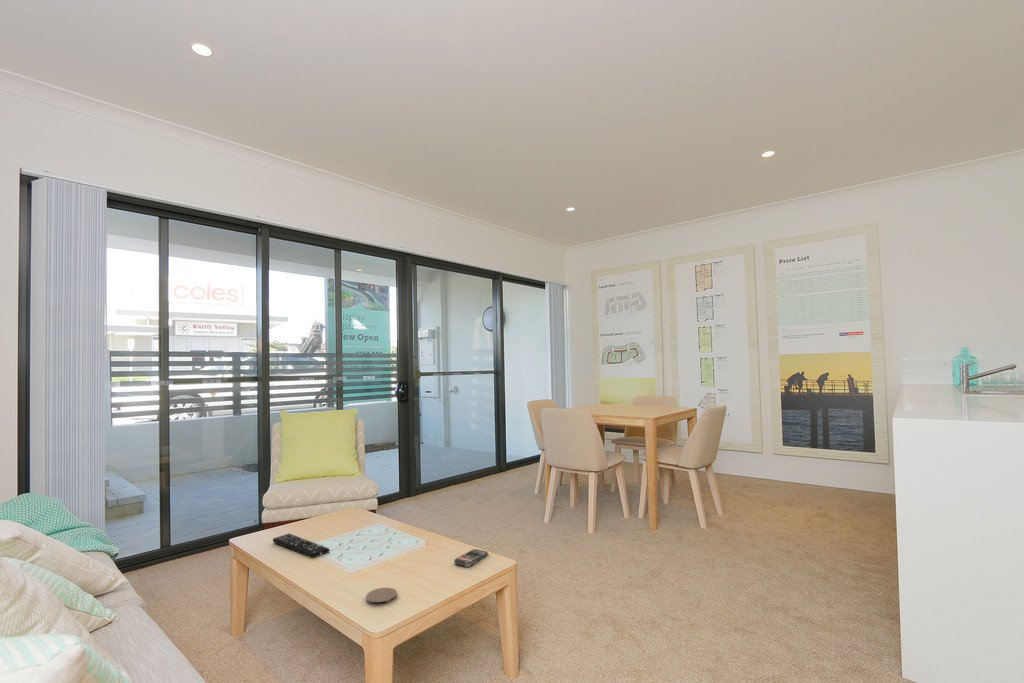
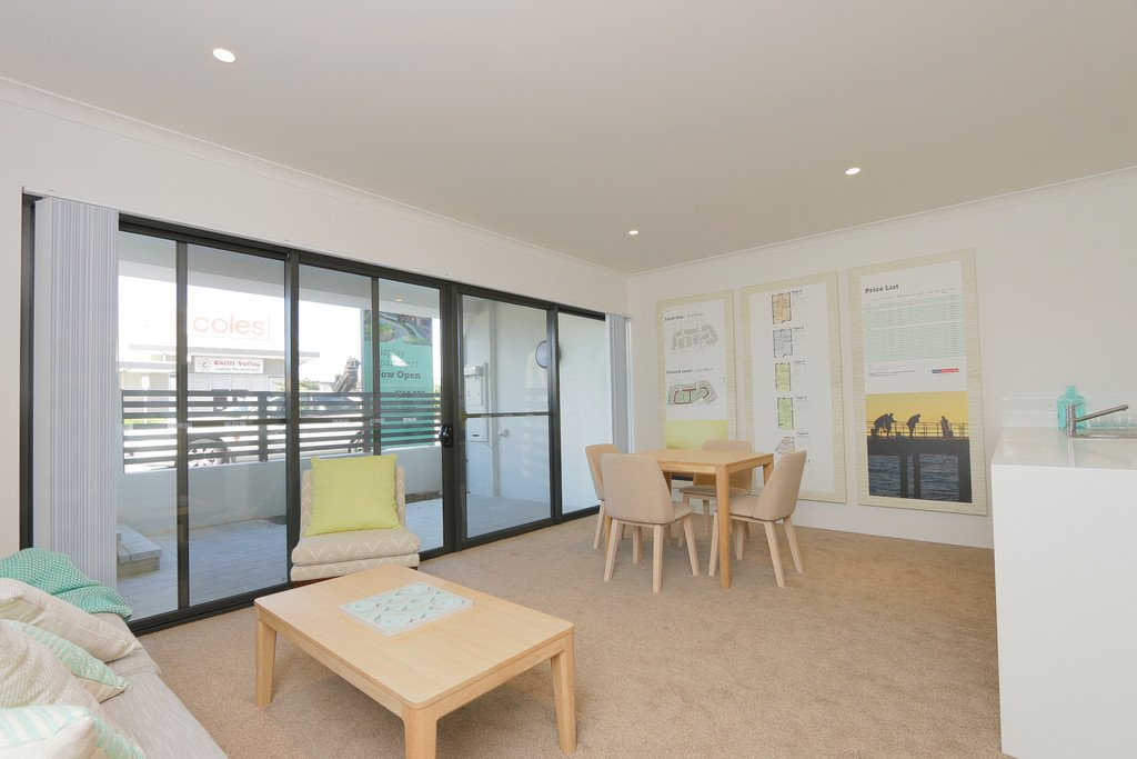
- remote control [272,532,330,559]
- coaster [365,587,398,606]
- smartphone [453,548,489,568]
